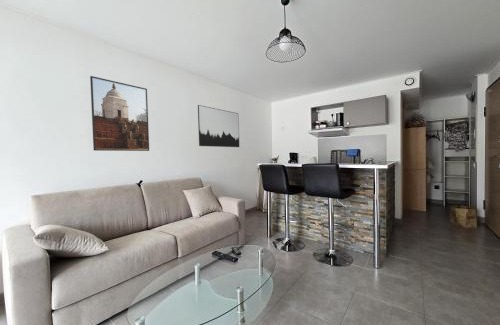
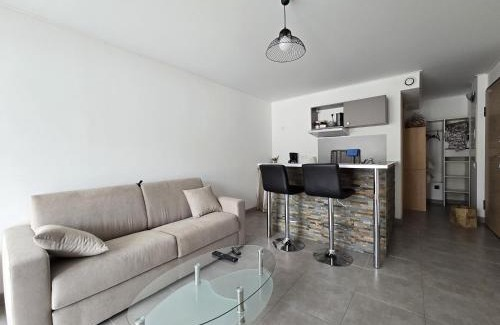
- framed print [89,75,150,152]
- wall art [197,104,240,148]
